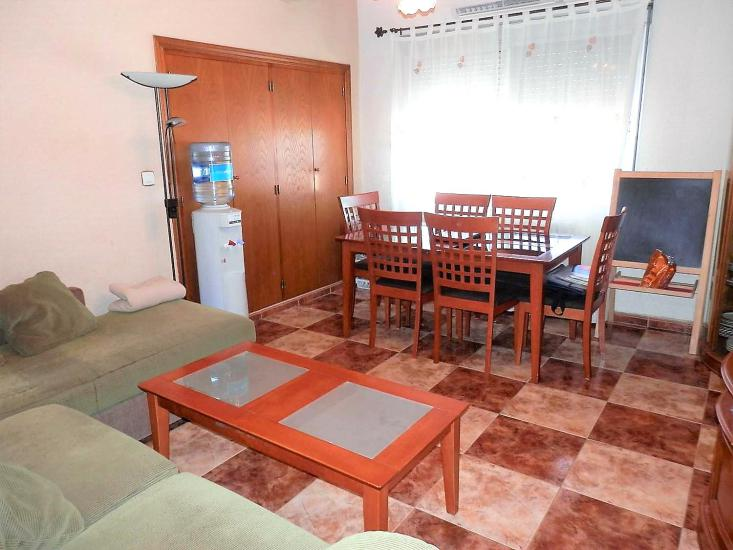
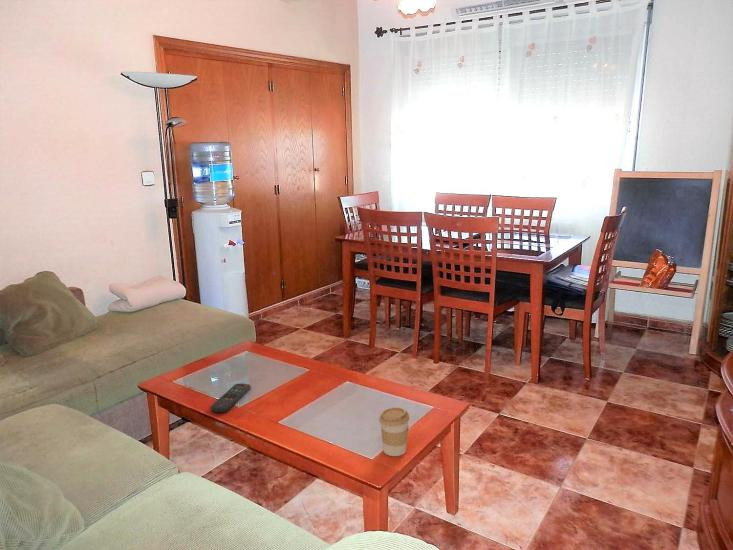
+ remote control [209,383,251,413]
+ coffee cup [378,406,411,457]
